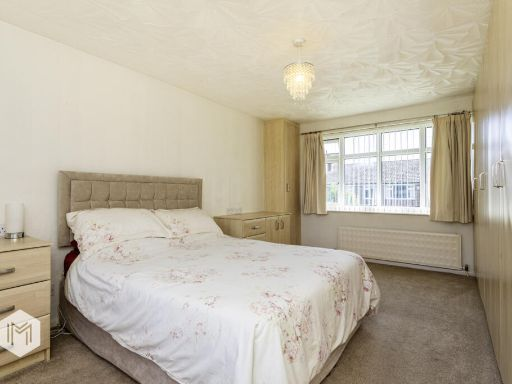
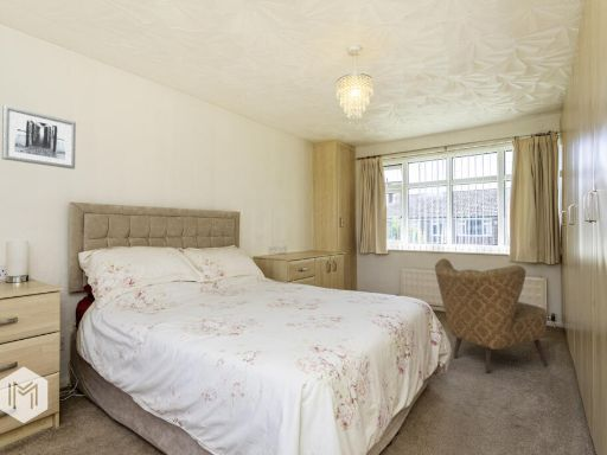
+ armchair [434,257,549,373]
+ wall art [1,104,77,171]
